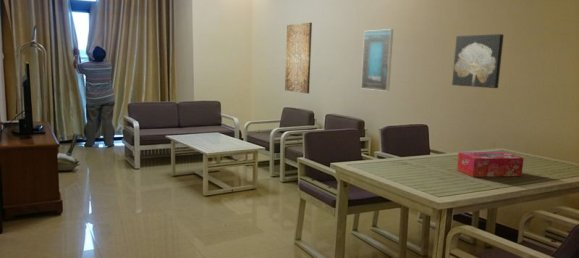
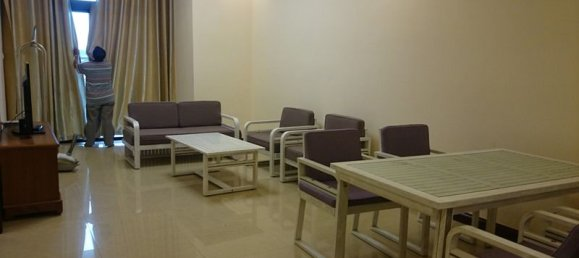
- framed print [360,28,394,92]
- tissue box [456,151,525,178]
- wall art [284,22,313,94]
- wall art [451,33,504,89]
